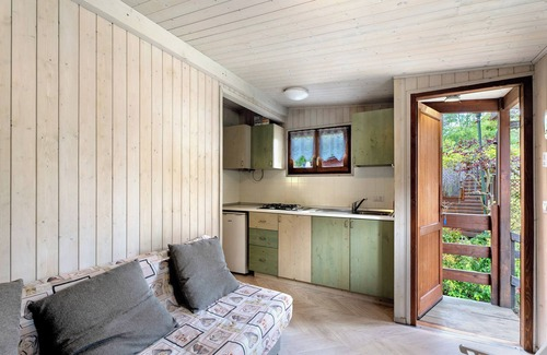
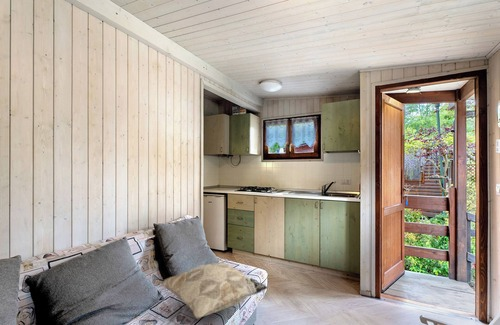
+ decorative pillow [160,261,269,320]
